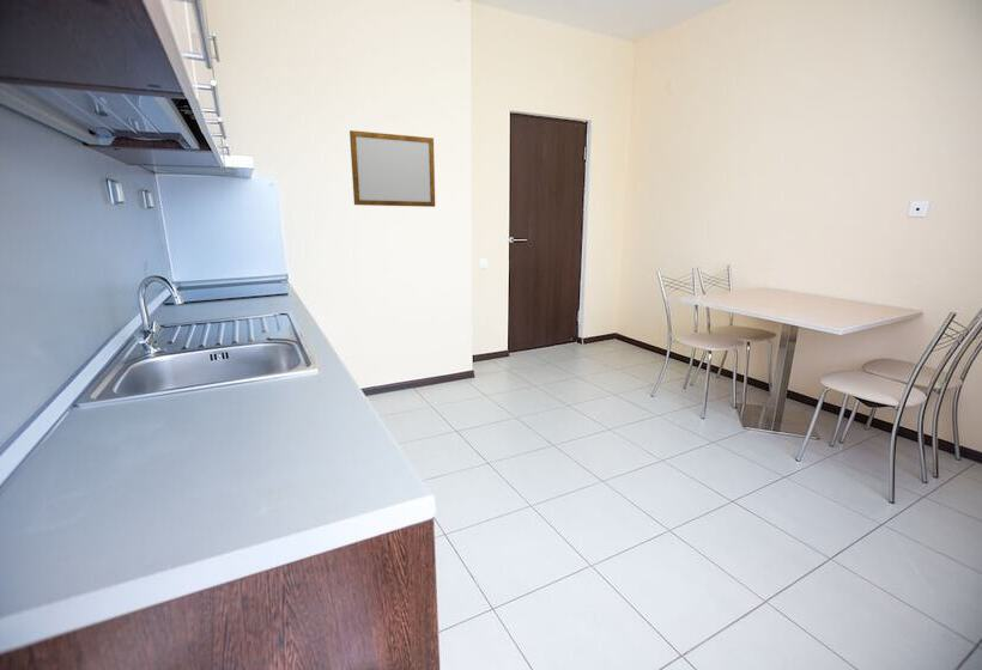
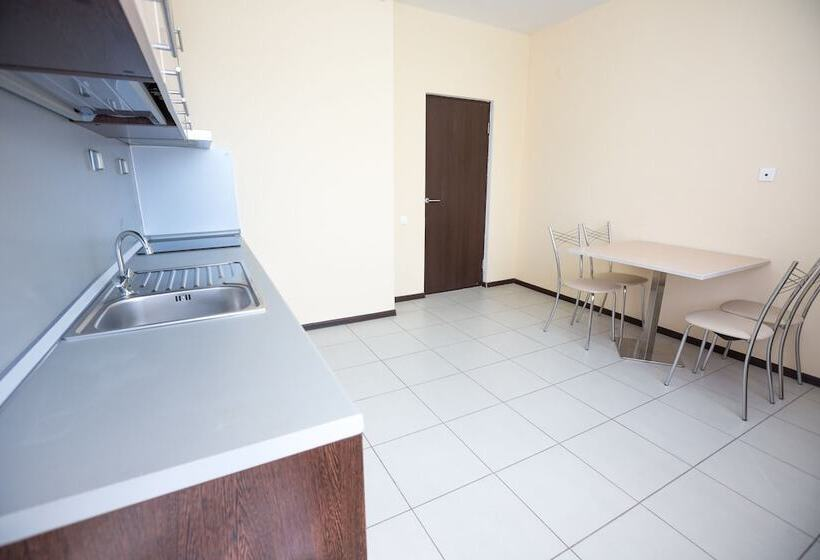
- writing board [348,129,436,208]
